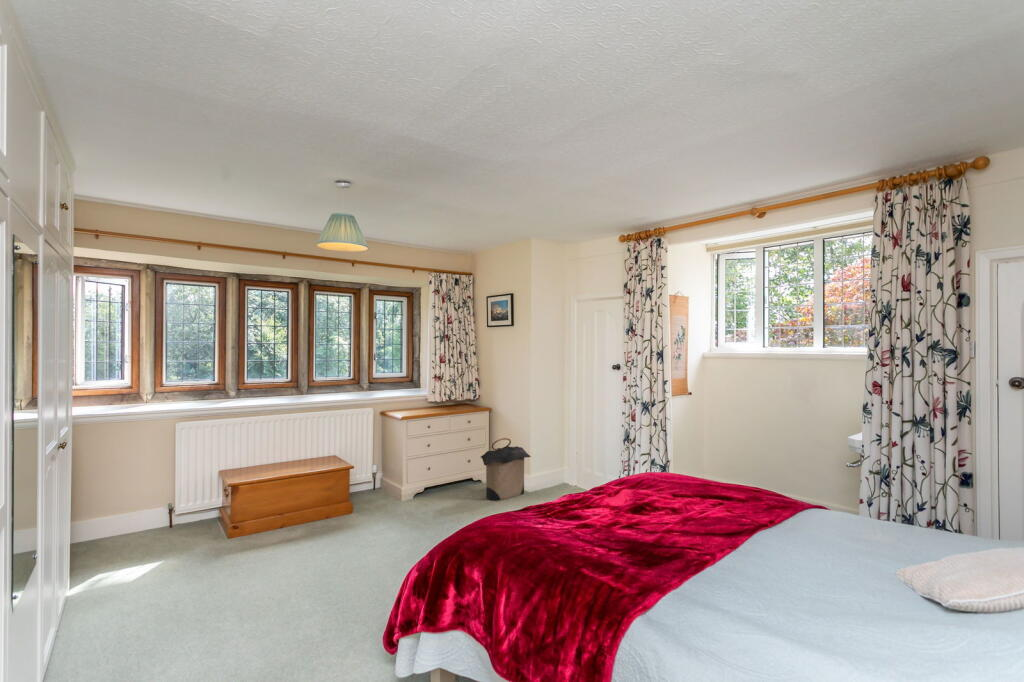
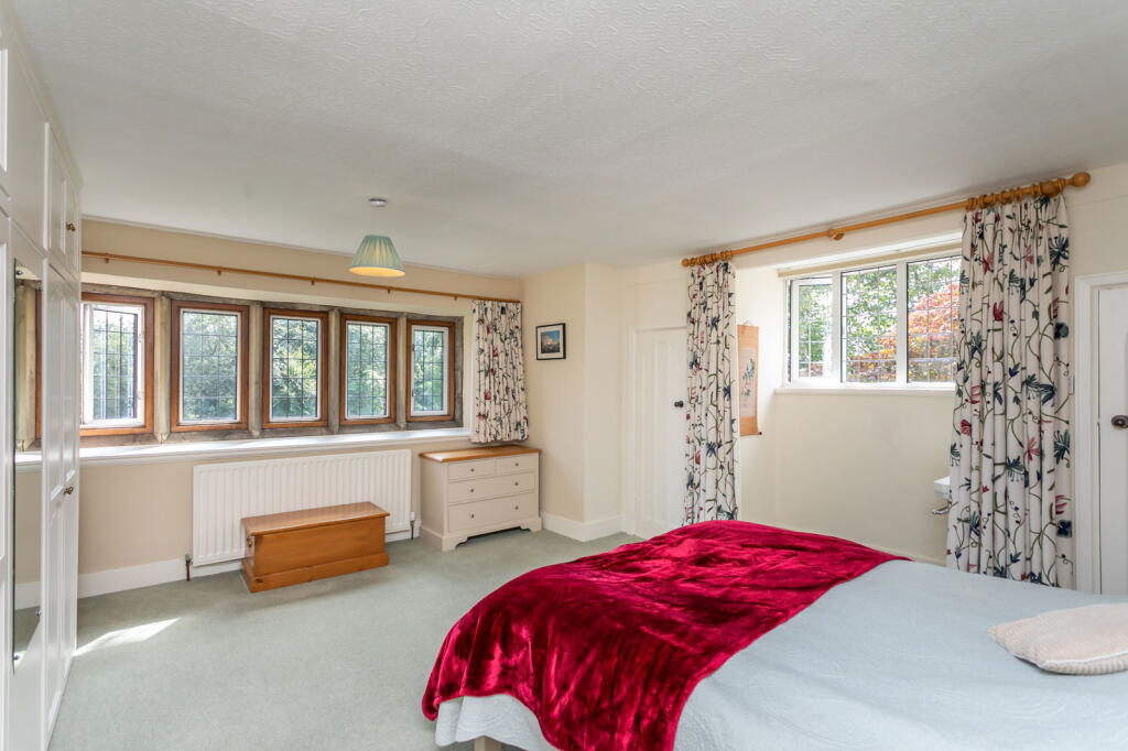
- laundry hamper [480,437,532,502]
